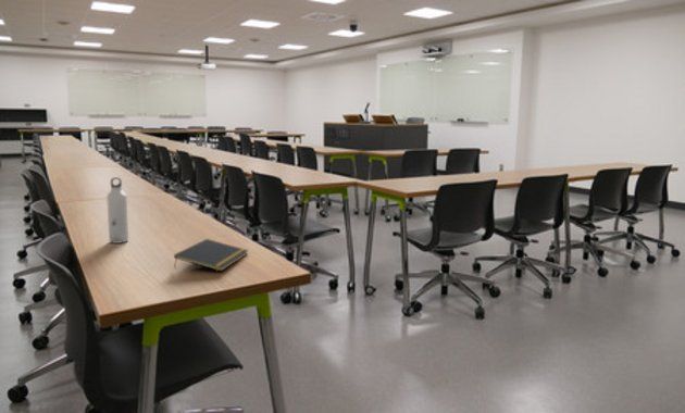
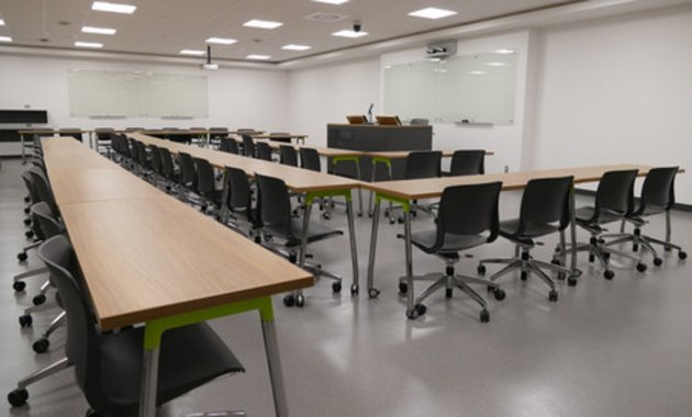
- notepad [173,238,249,272]
- water bottle [105,176,129,245]
